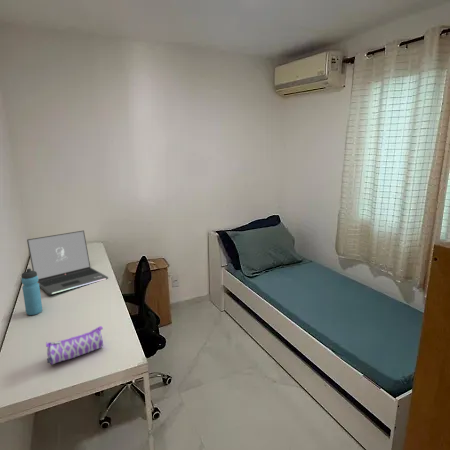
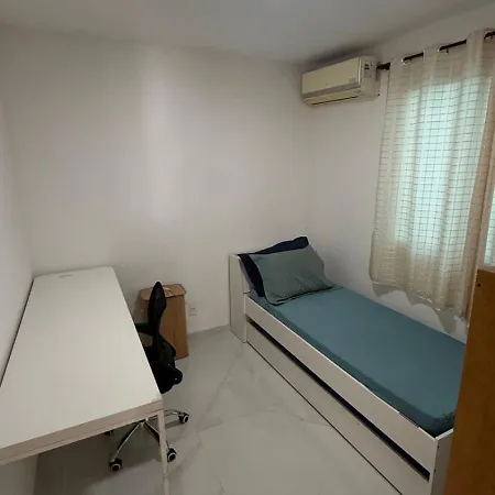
- laptop [26,230,109,296]
- pencil case [45,325,104,365]
- water bottle [20,267,43,316]
